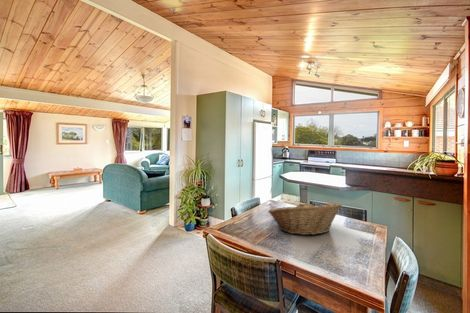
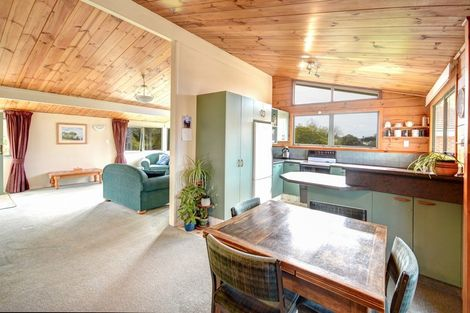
- fruit basket [267,201,343,236]
